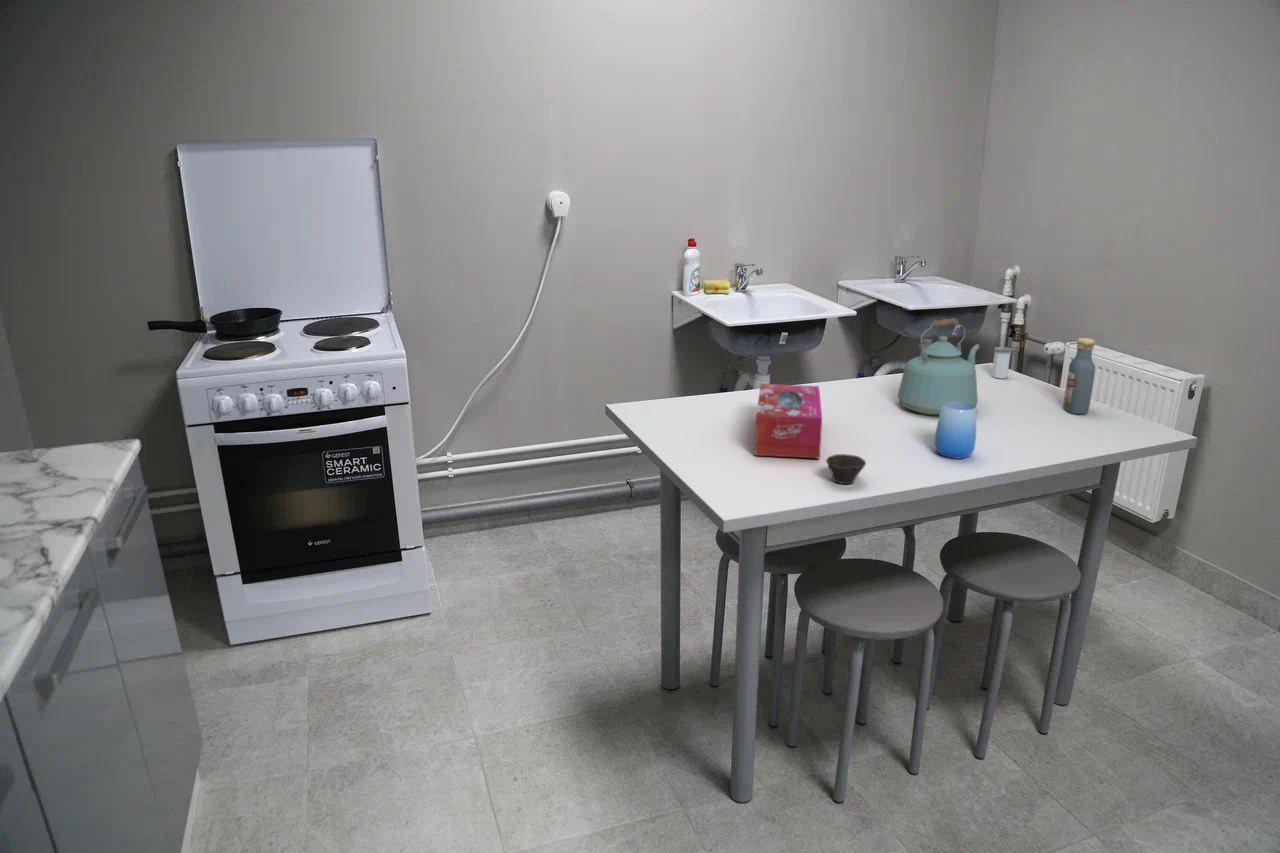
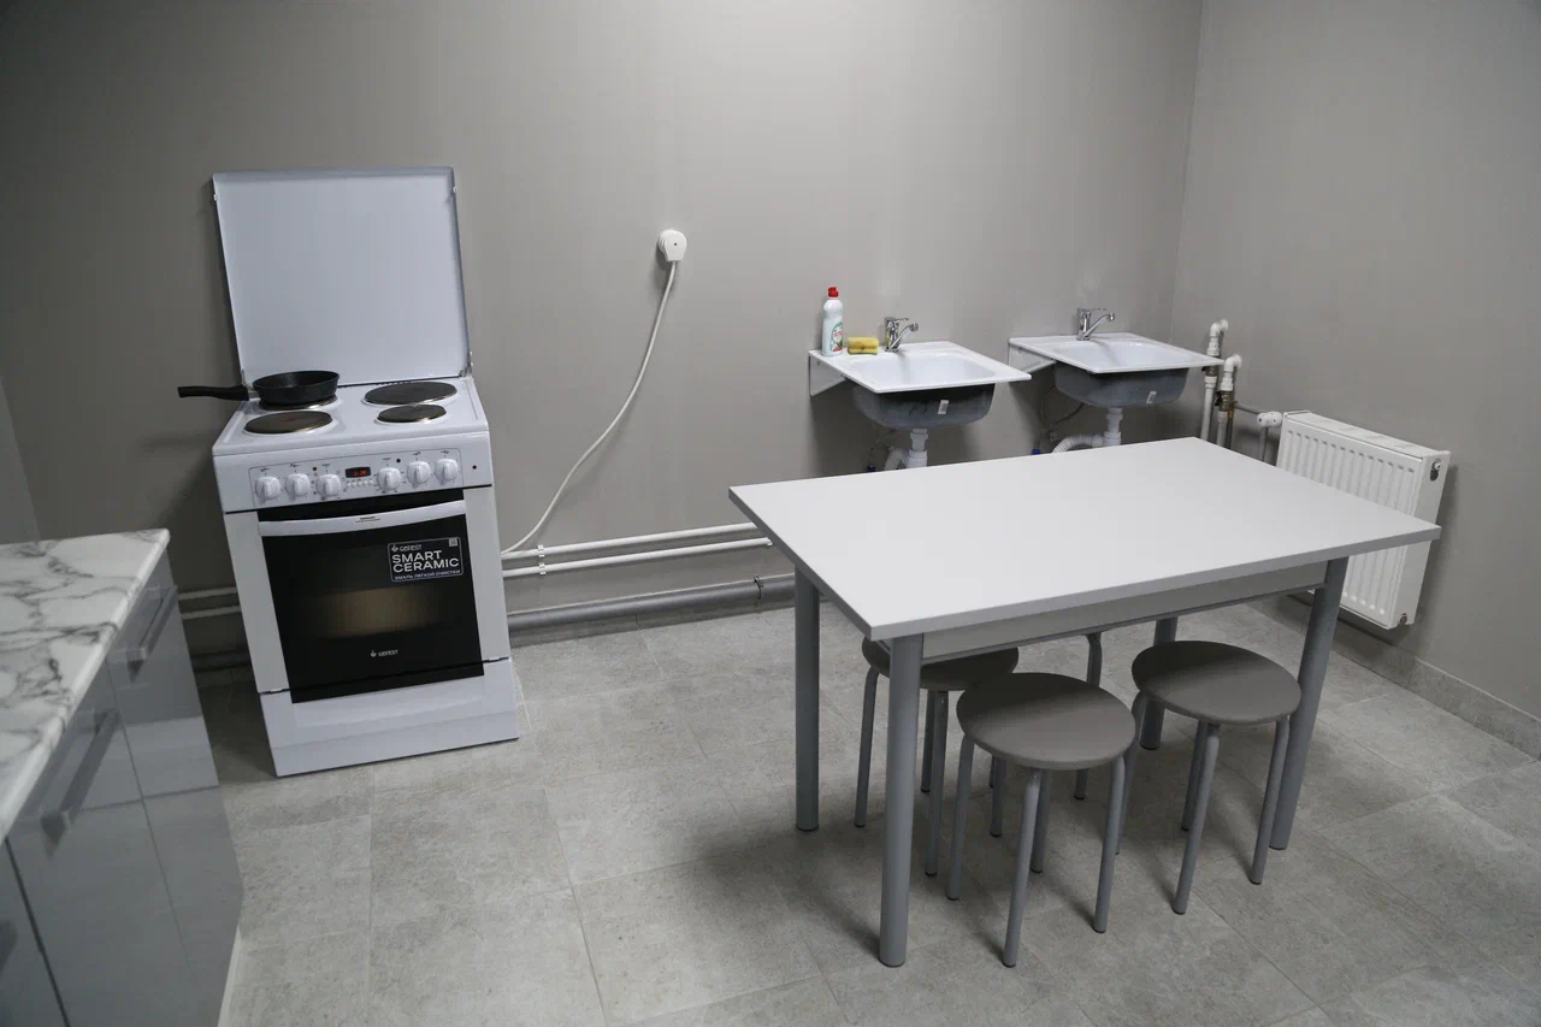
- kettle [896,317,981,416]
- cup [825,453,867,485]
- salt shaker [991,346,1013,380]
- tissue box [754,383,823,460]
- cup [933,402,977,460]
- vodka [1062,337,1096,415]
